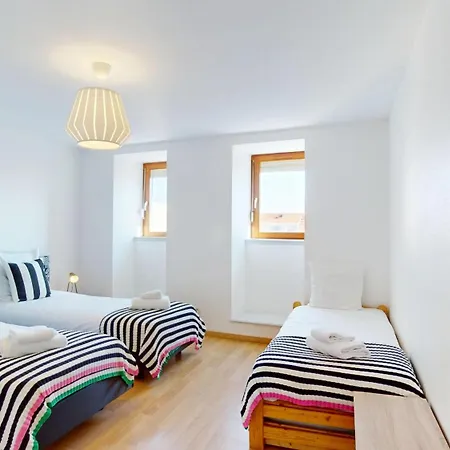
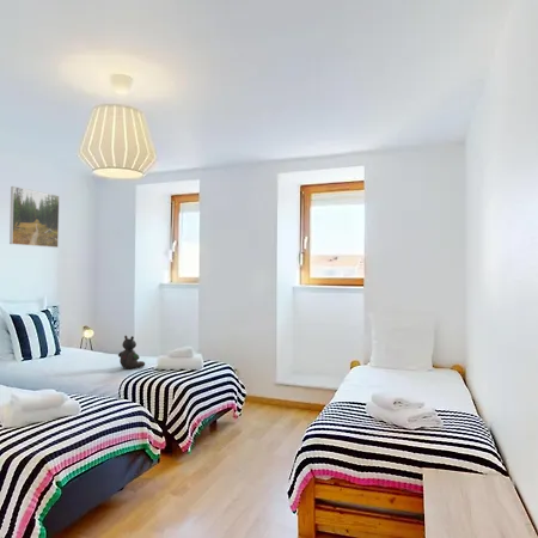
+ stuffed bear [117,335,146,369]
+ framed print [8,185,61,249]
